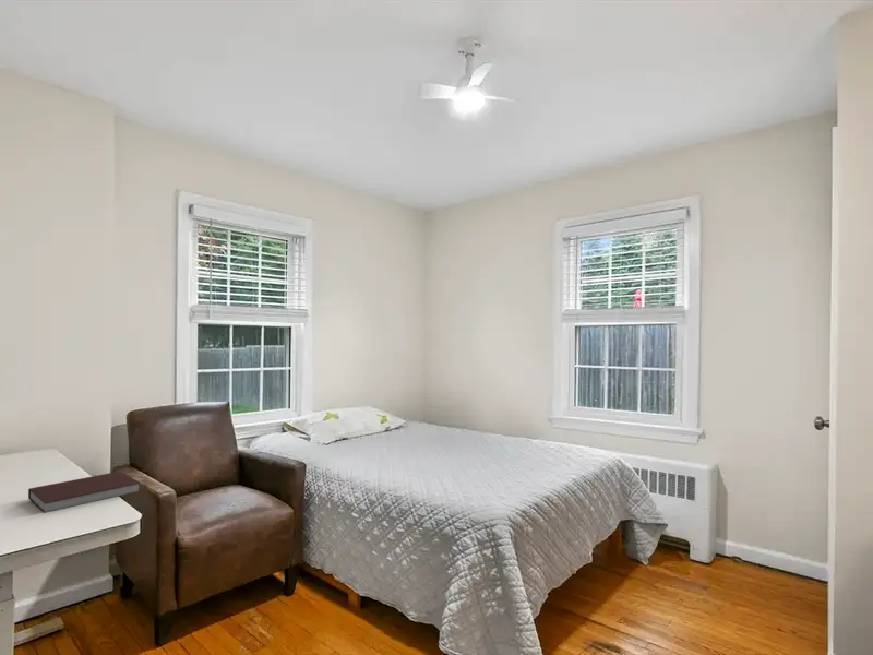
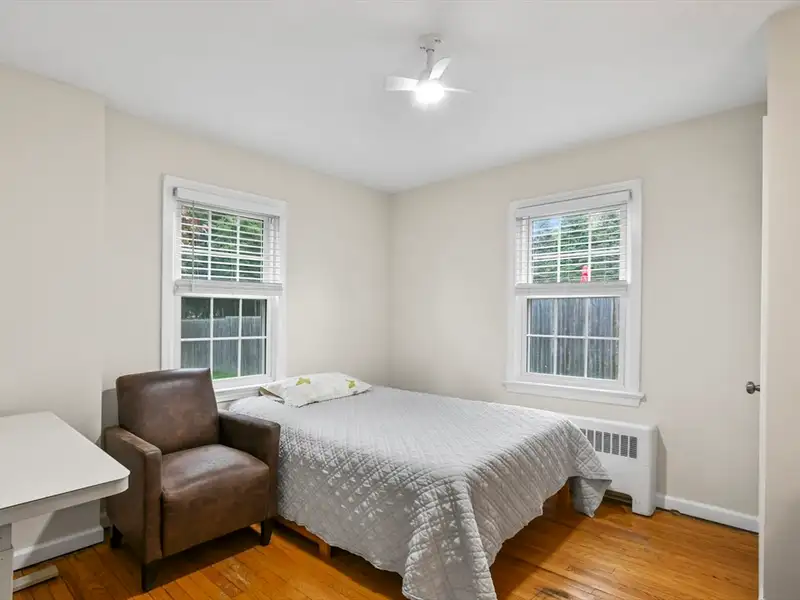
- notebook [27,471,142,514]
